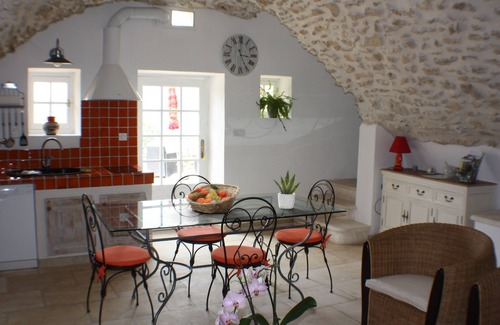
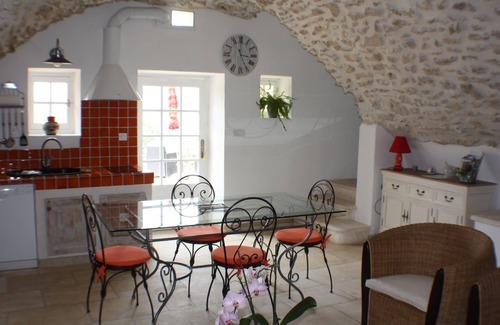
- fruit basket [185,183,241,214]
- potted plant [272,170,301,210]
